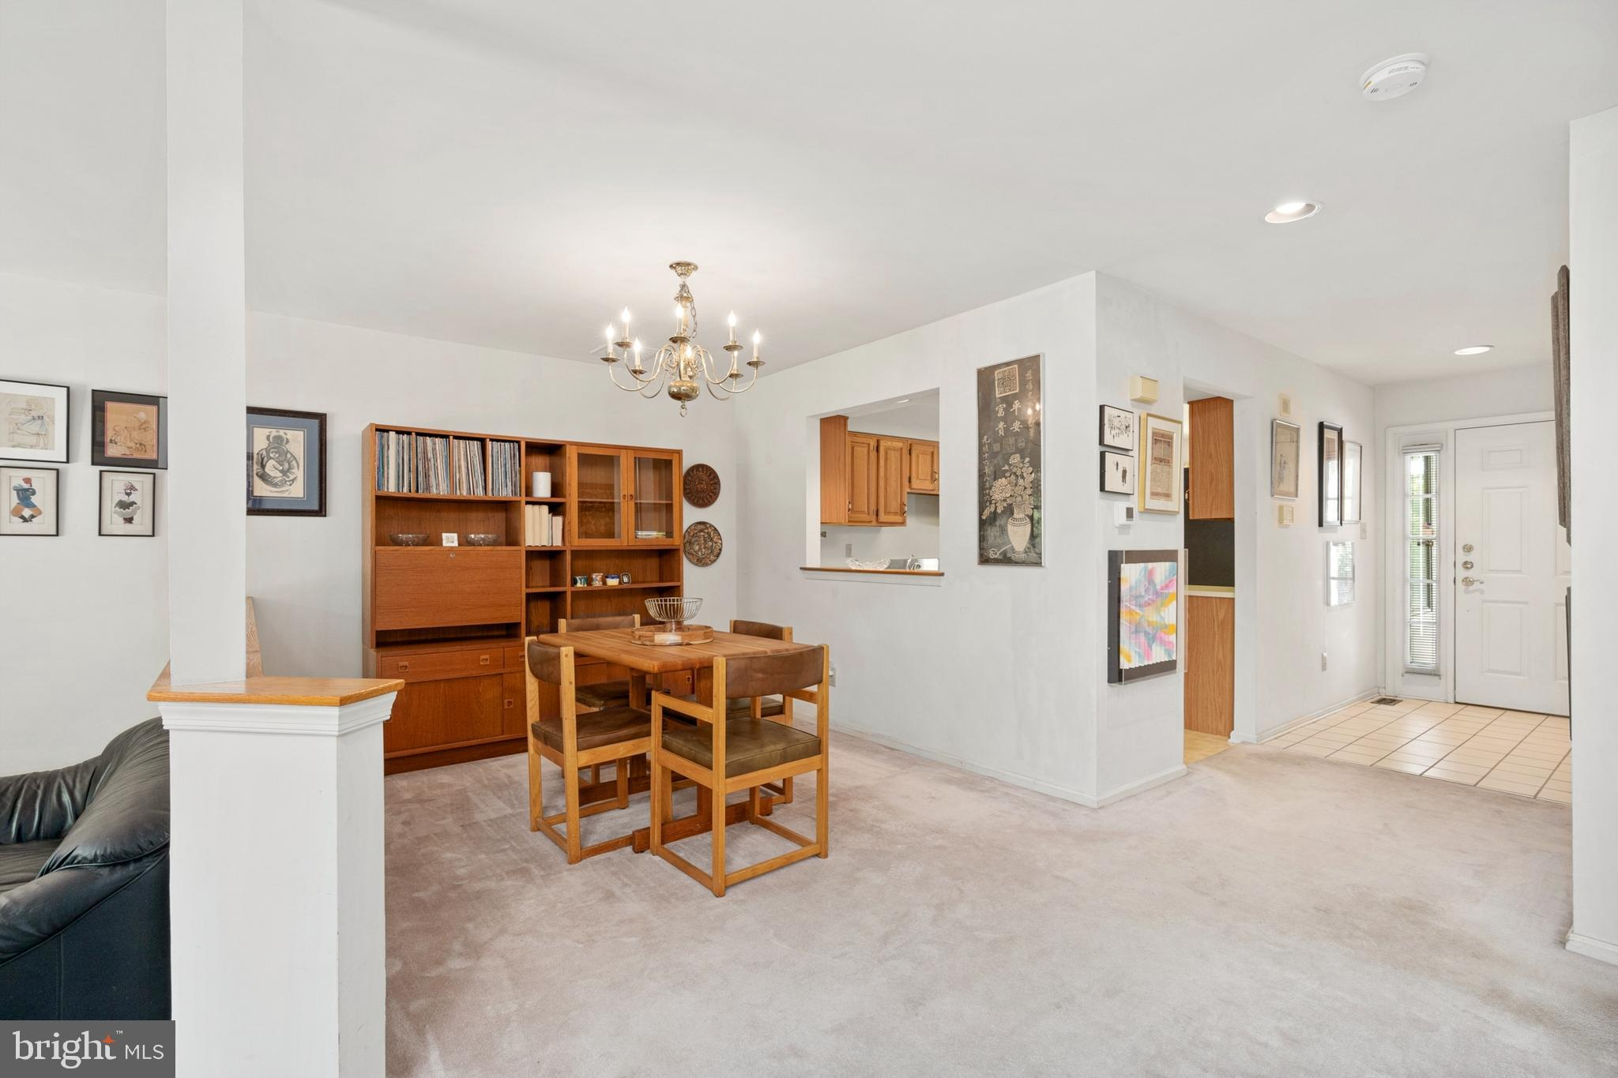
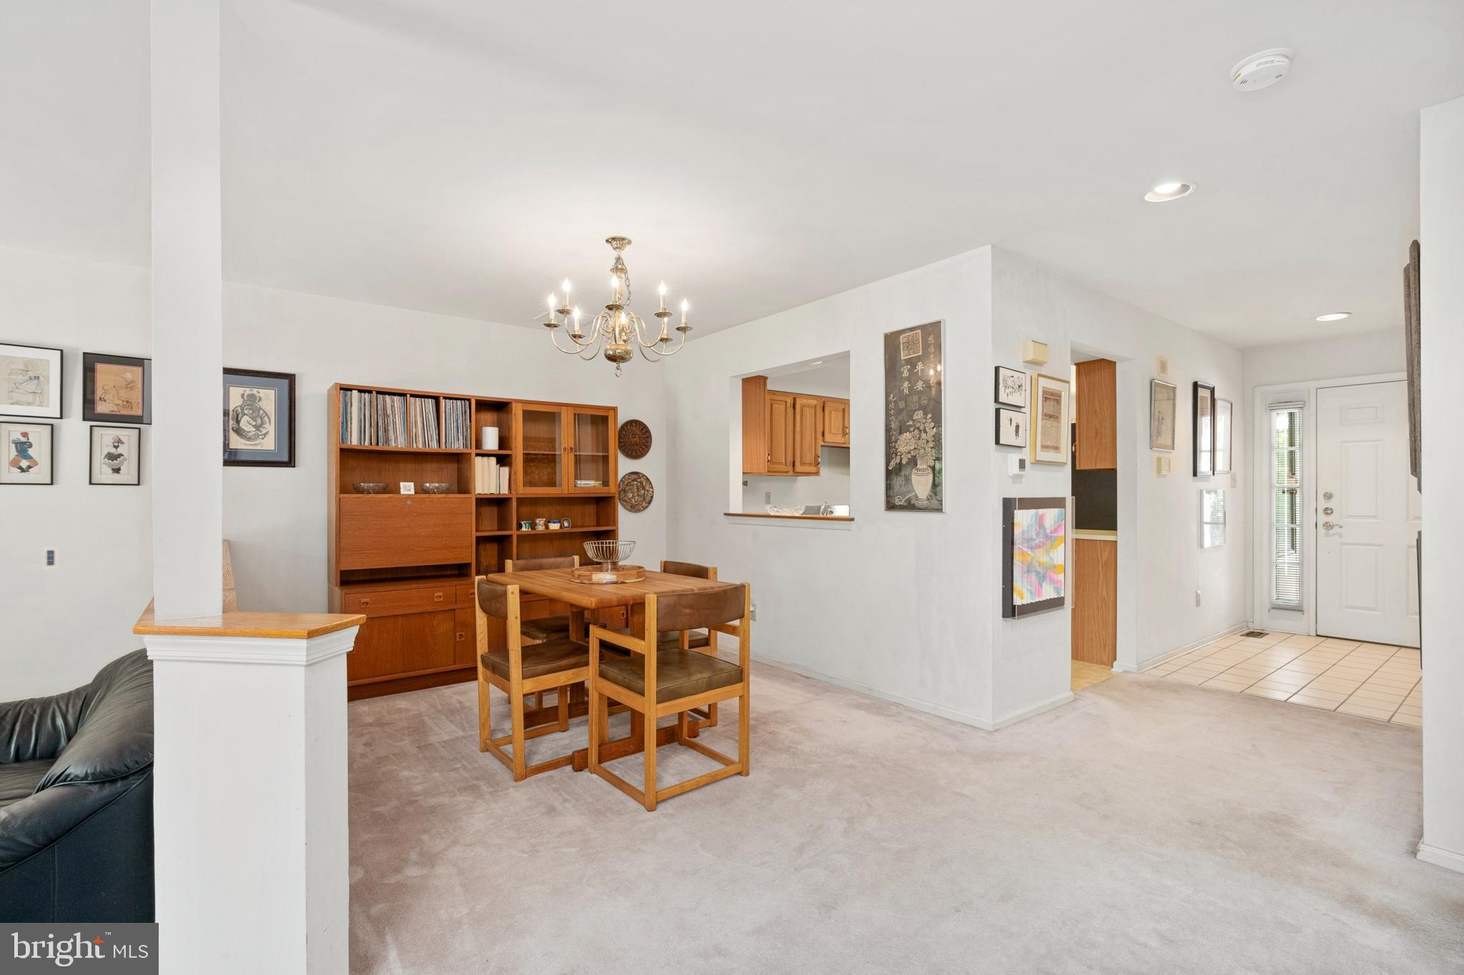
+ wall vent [42,545,60,570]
